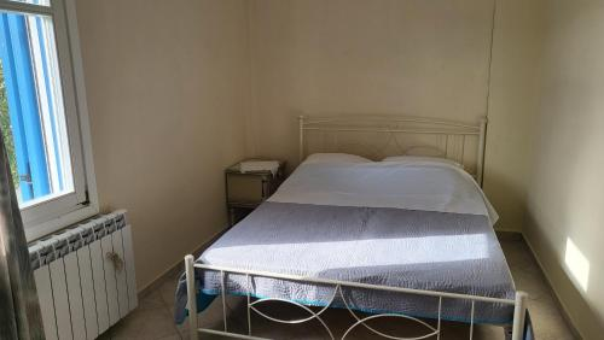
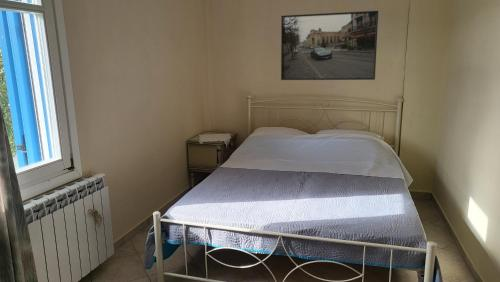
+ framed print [280,10,379,81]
